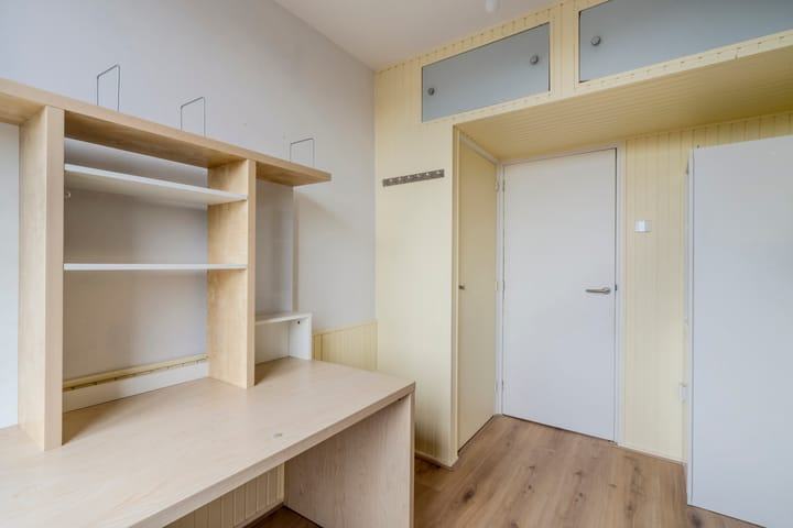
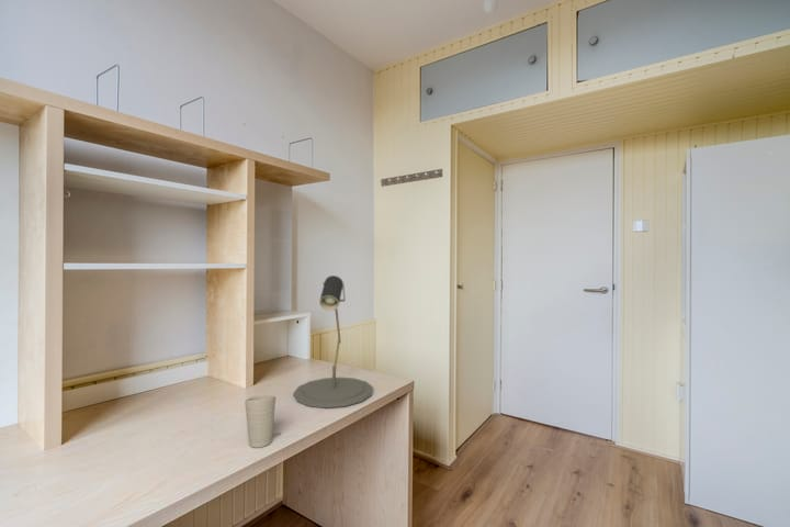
+ desk lamp [293,274,374,408]
+ cup [244,394,276,448]
